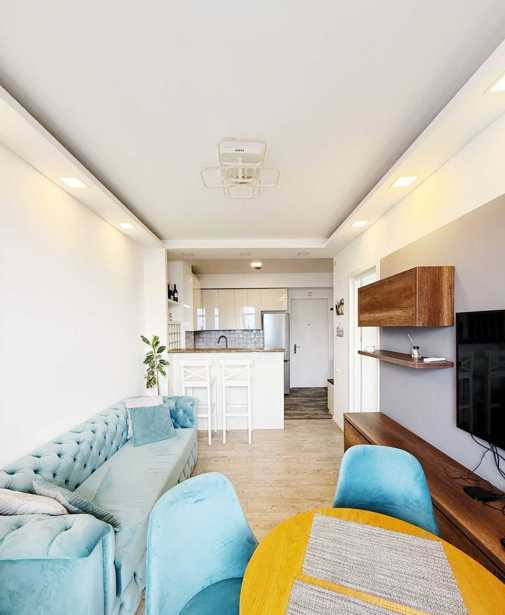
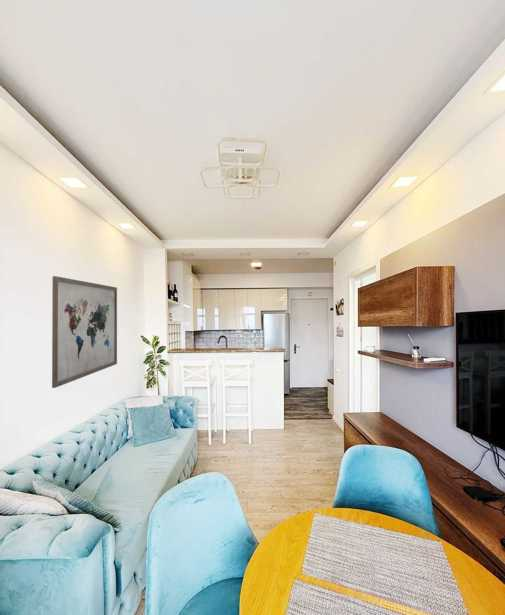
+ wall art [51,275,118,389]
